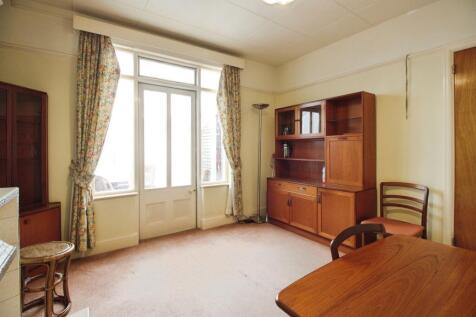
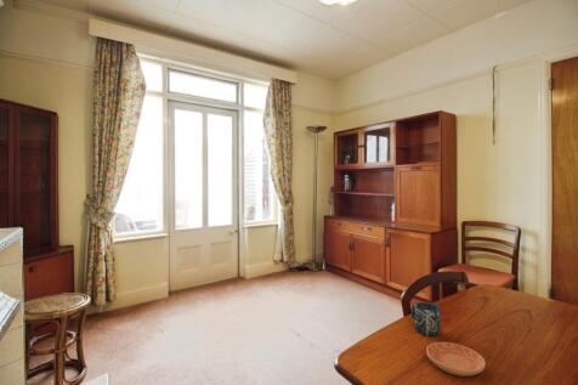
+ cup [410,301,442,336]
+ saucer [425,341,487,378]
